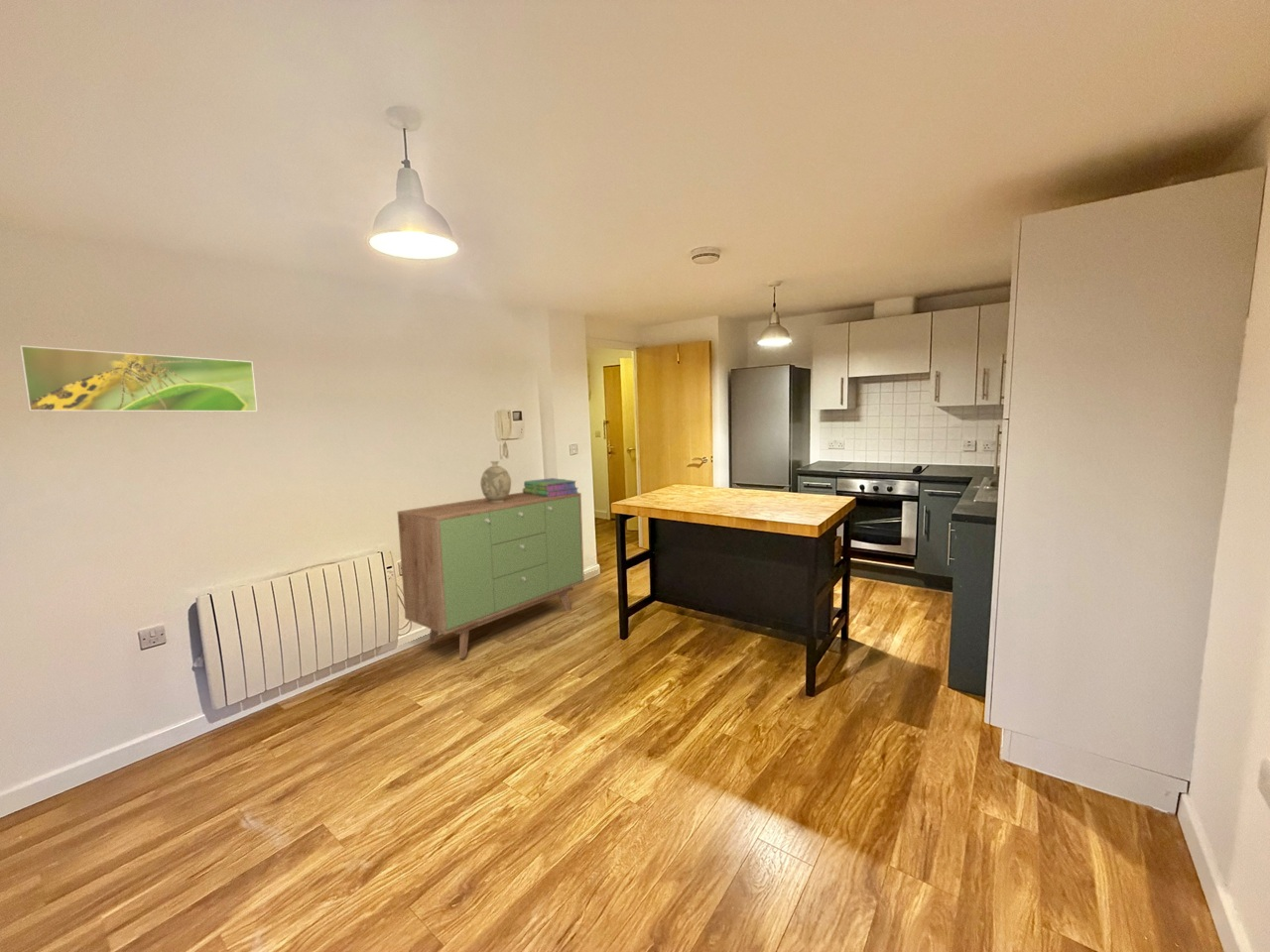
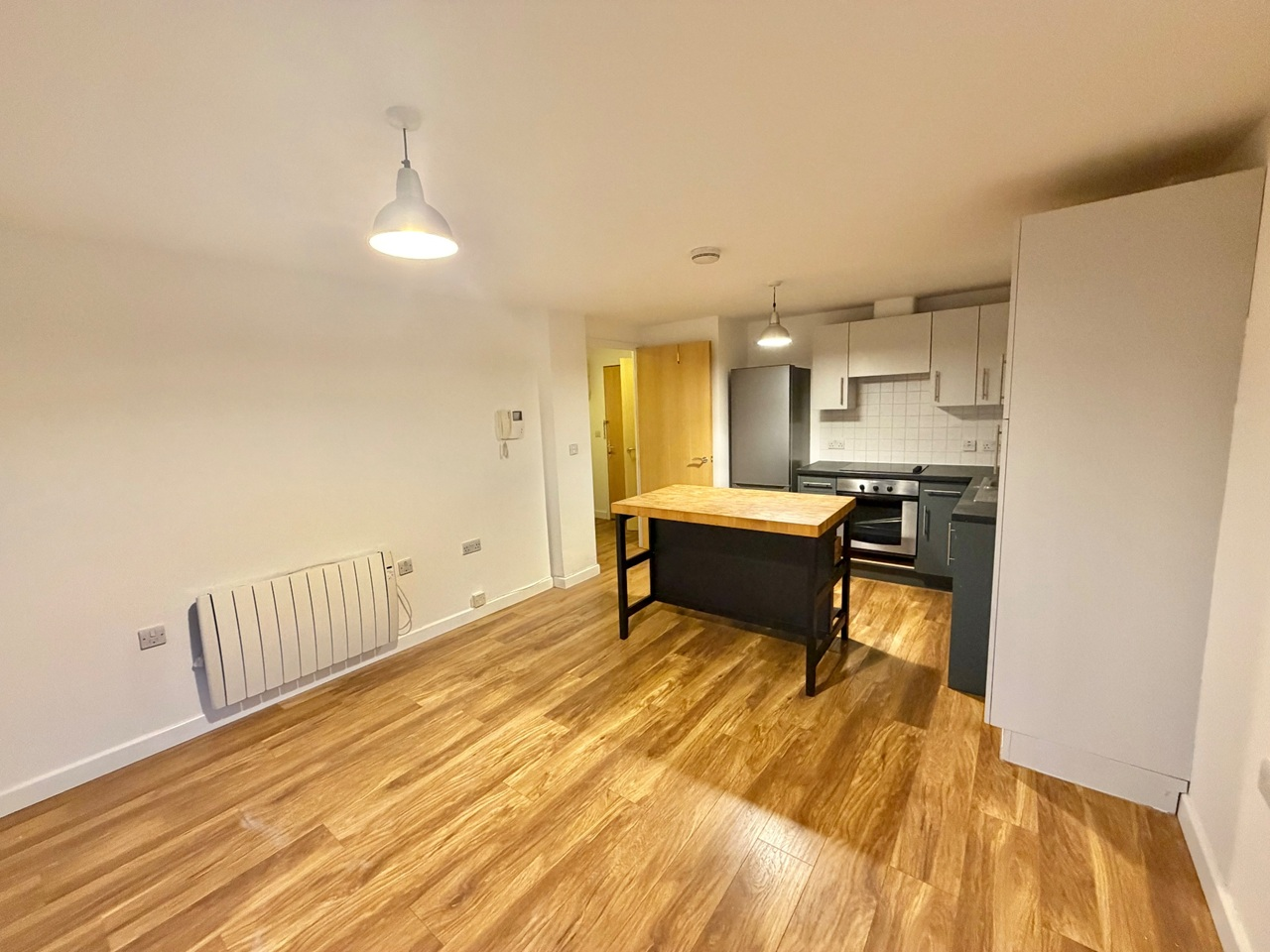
- sideboard [396,492,585,659]
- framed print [19,345,258,413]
- stack of books [522,477,578,497]
- decorative vase [479,460,512,503]
